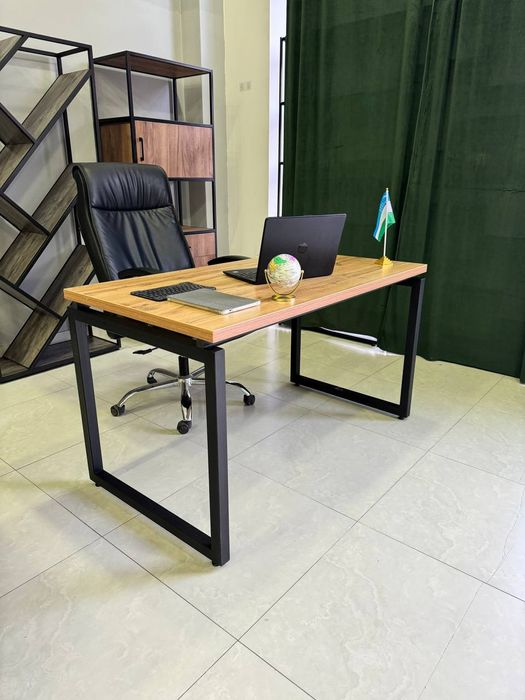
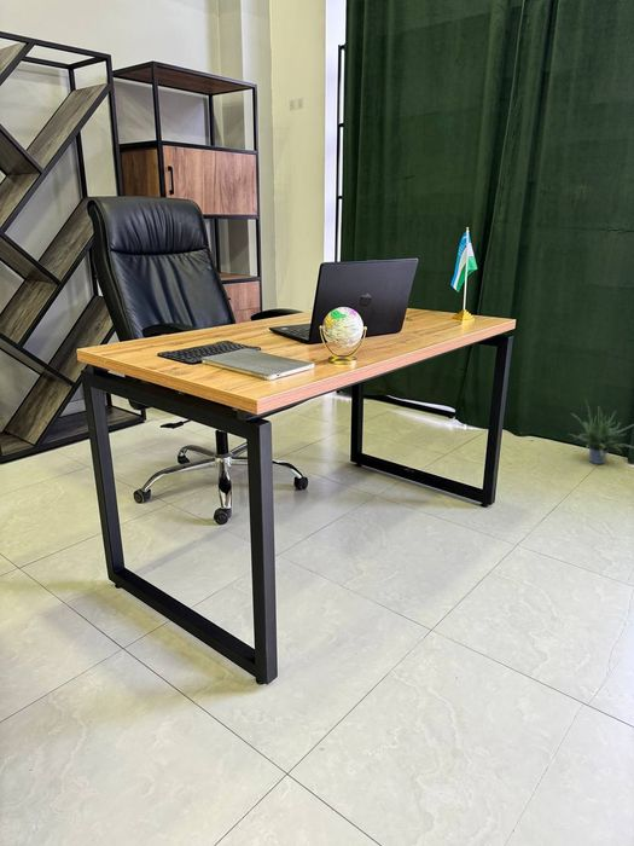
+ potted plant [568,400,634,465]
